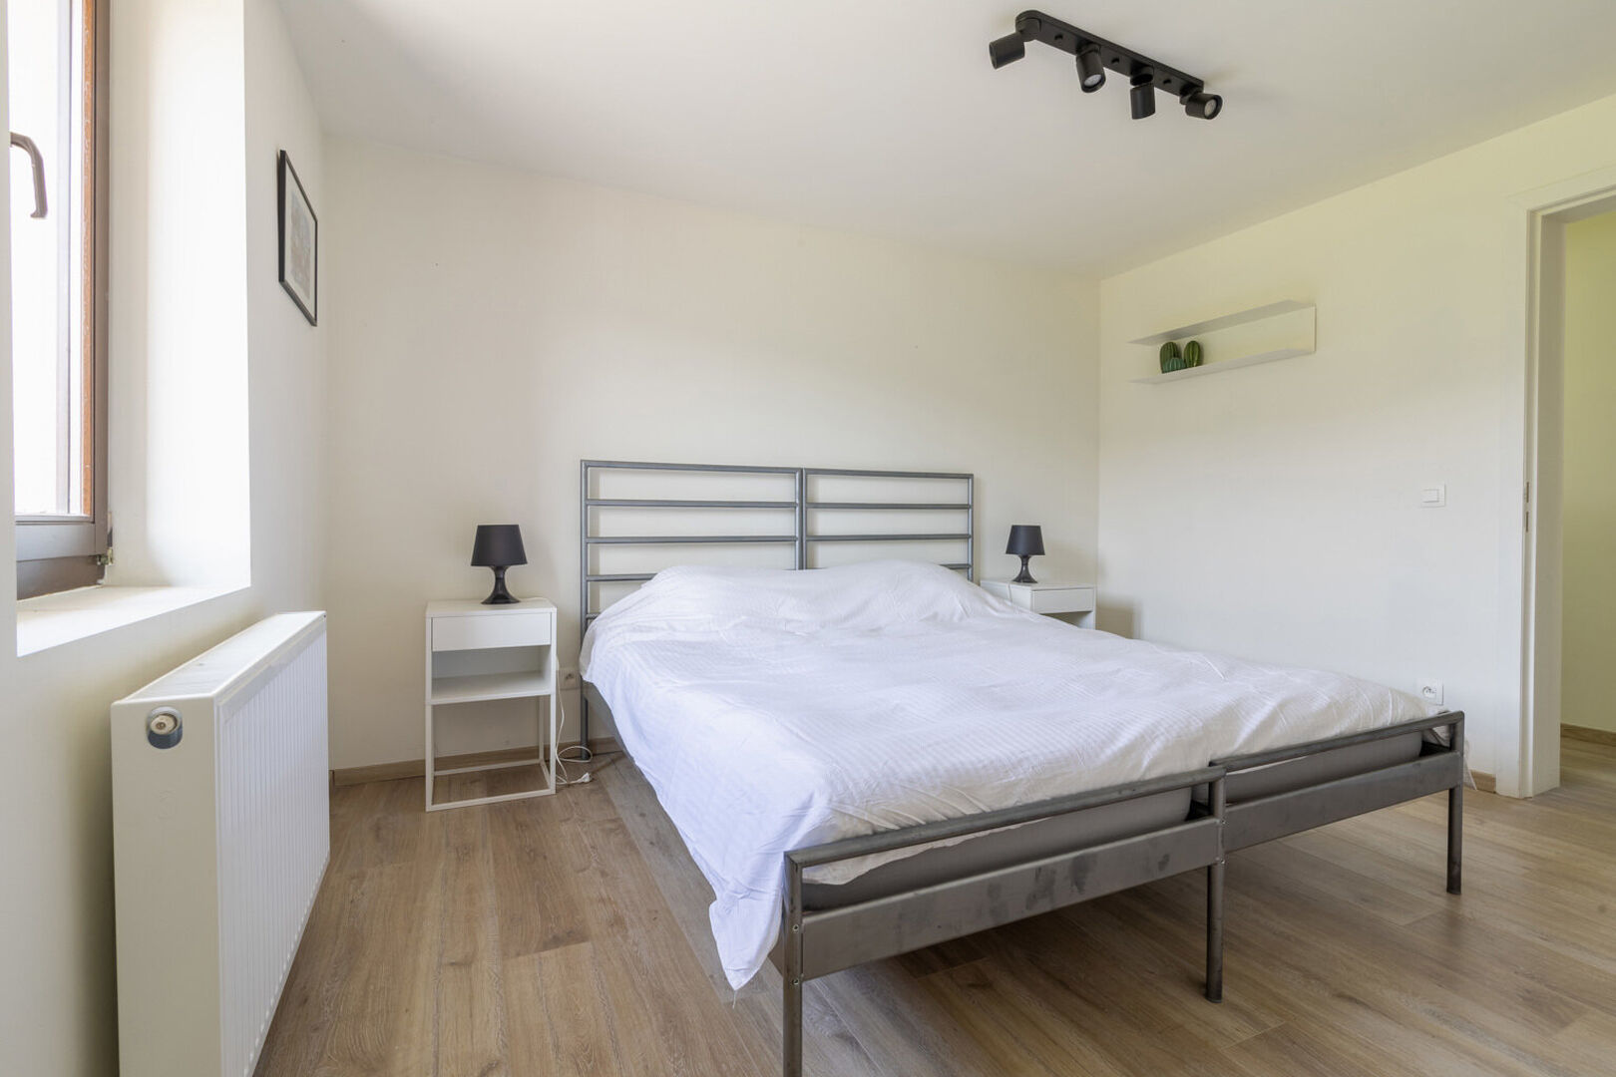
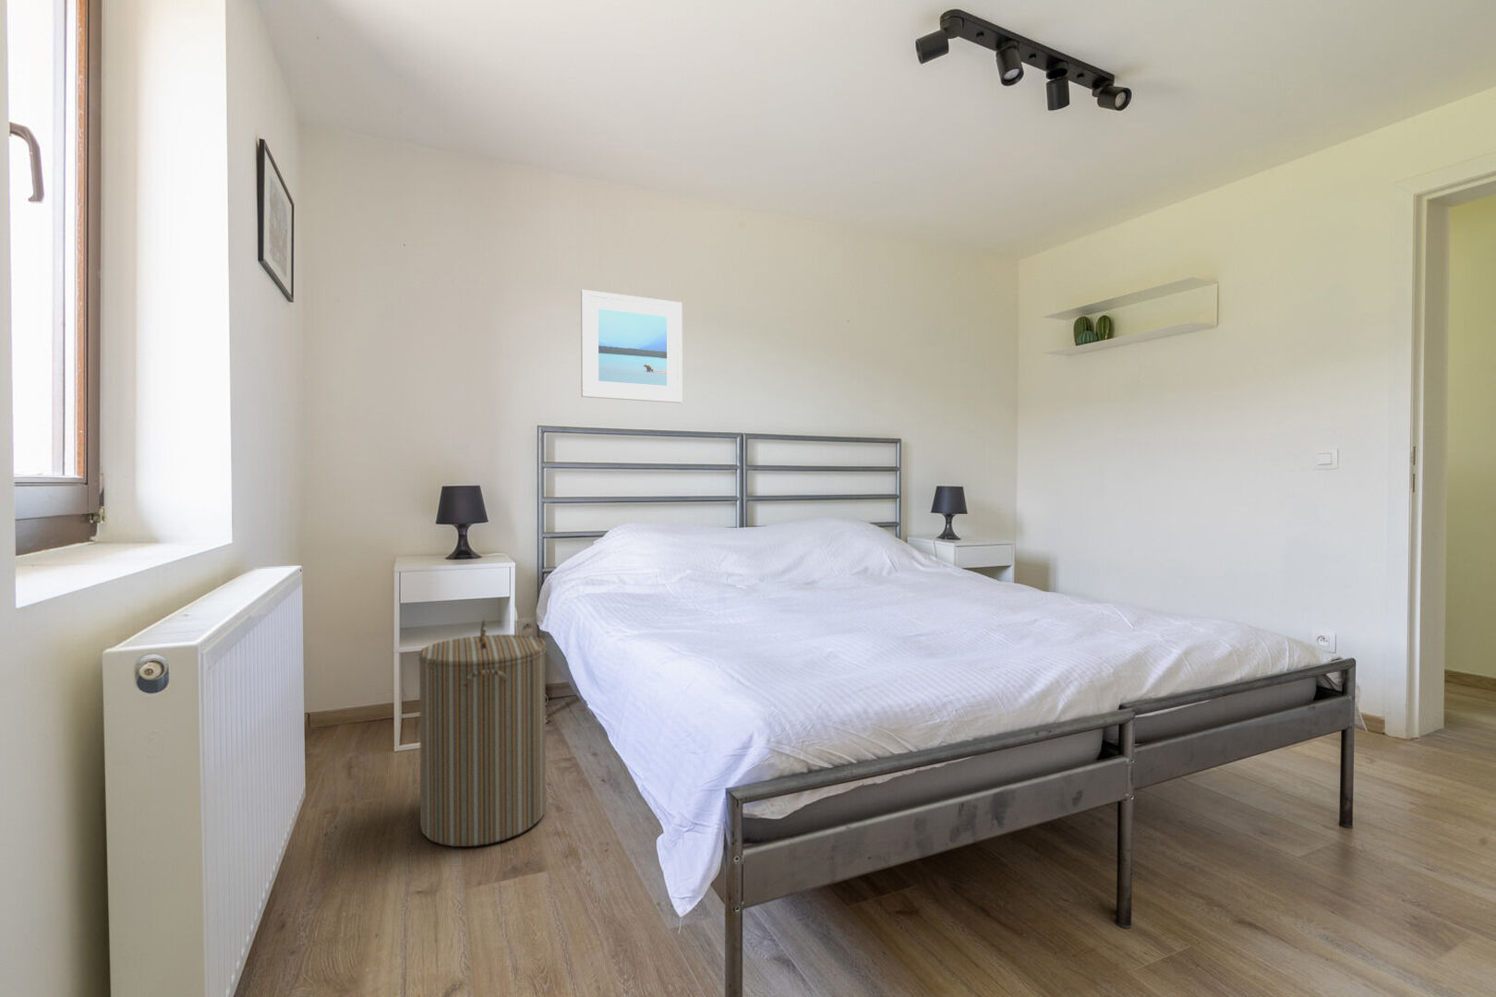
+ laundry hamper [417,618,547,848]
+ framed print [580,289,683,404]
